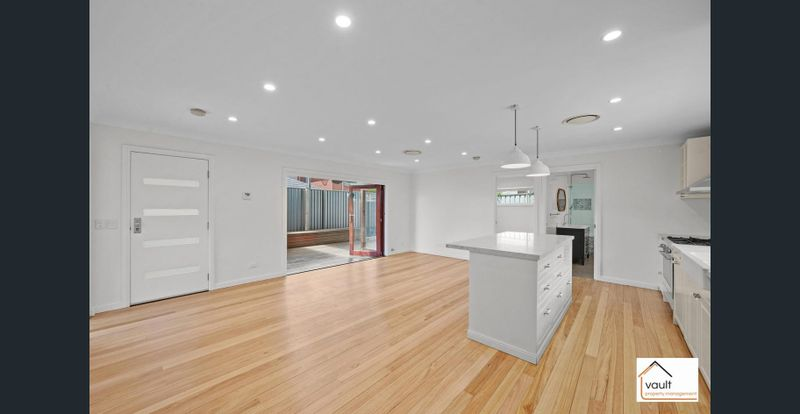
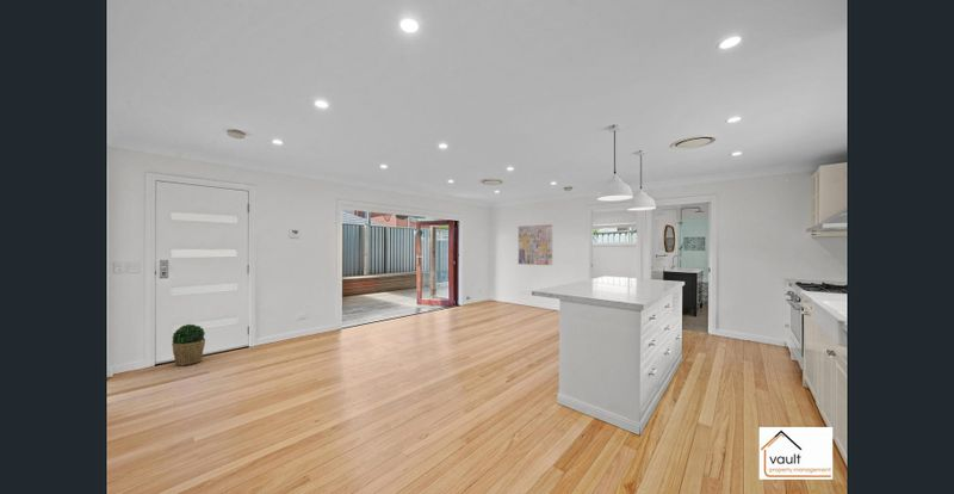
+ potted plant [171,323,206,368]
+ wall art [518,223,553,266]
